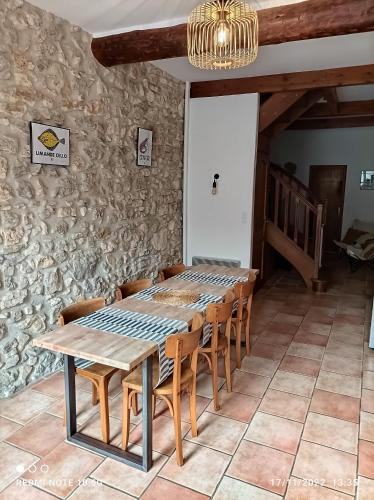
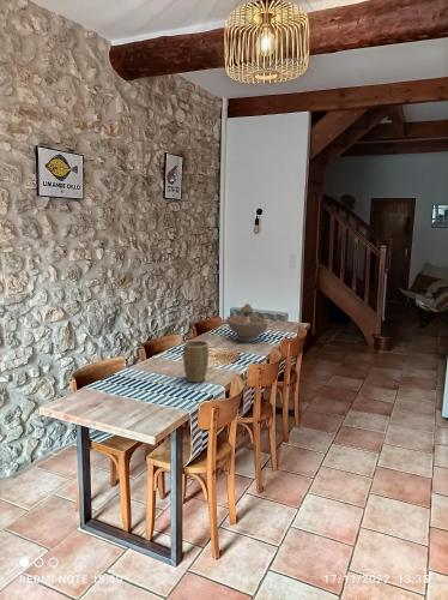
+ plant pot [182,340,210,384]
+ decorative bowl [225,302,268,343]
